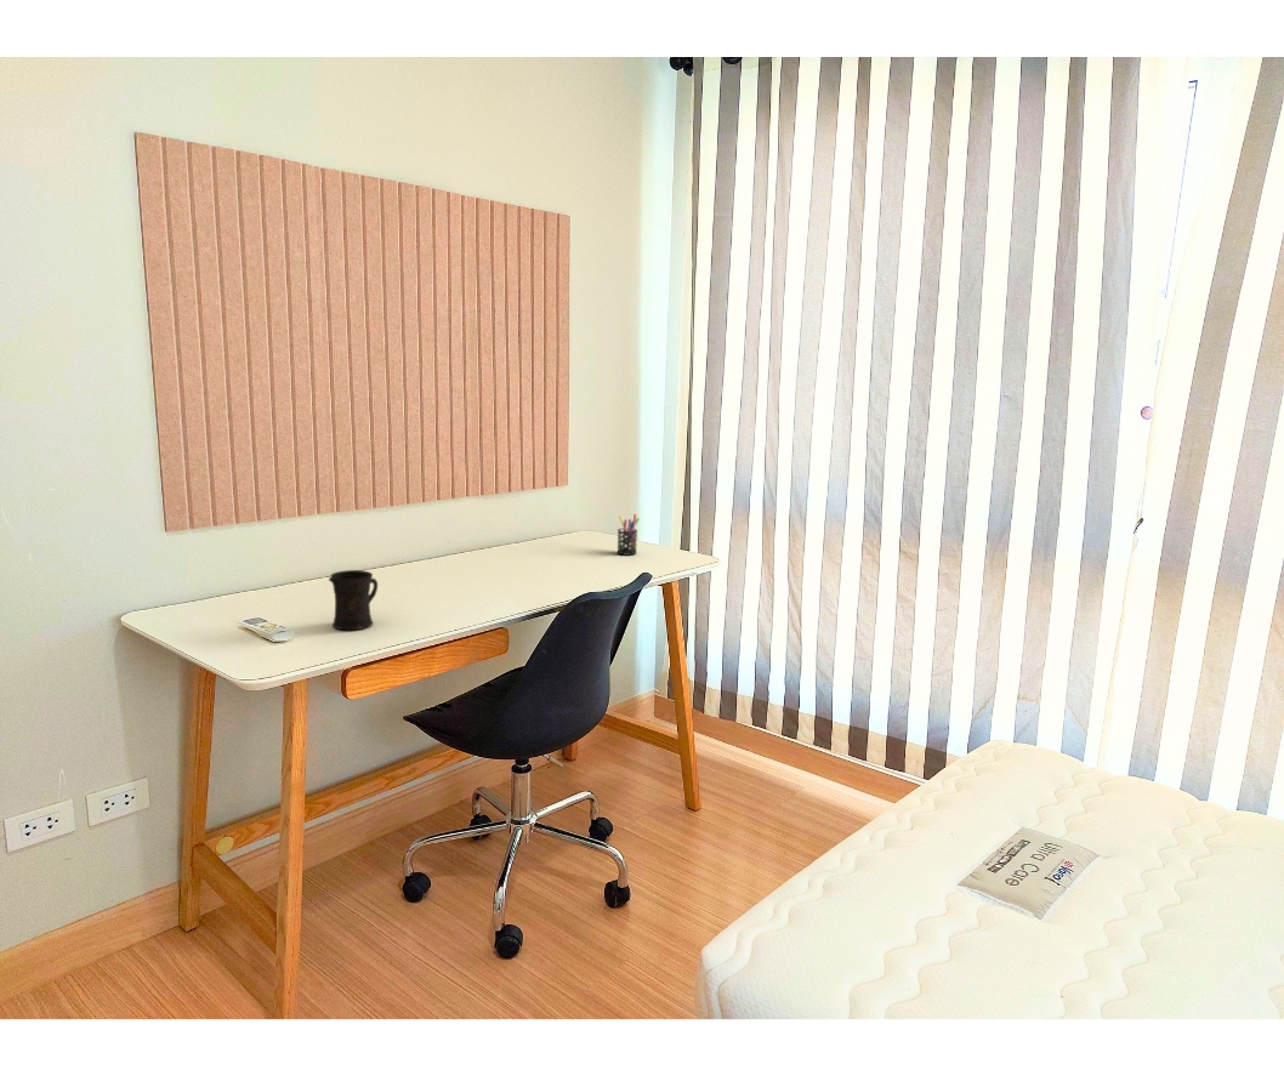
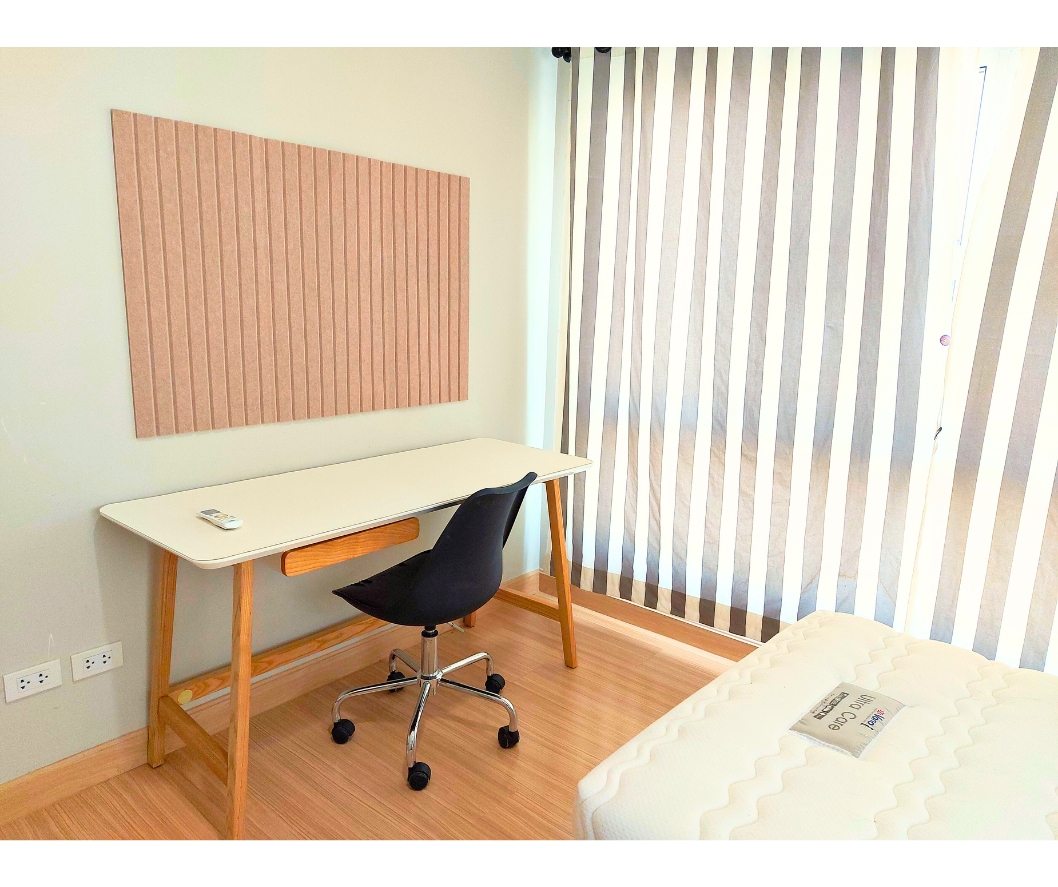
- pen holder [615,513,641,557]
- mug [328,569,379,631]
